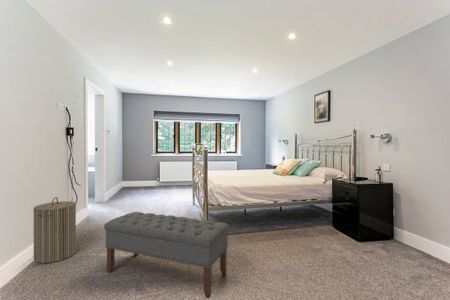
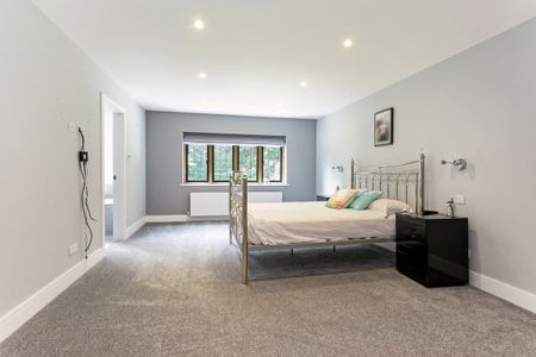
- laundry hamper [32,196,77,264]
- bench [103,211,230,299]
